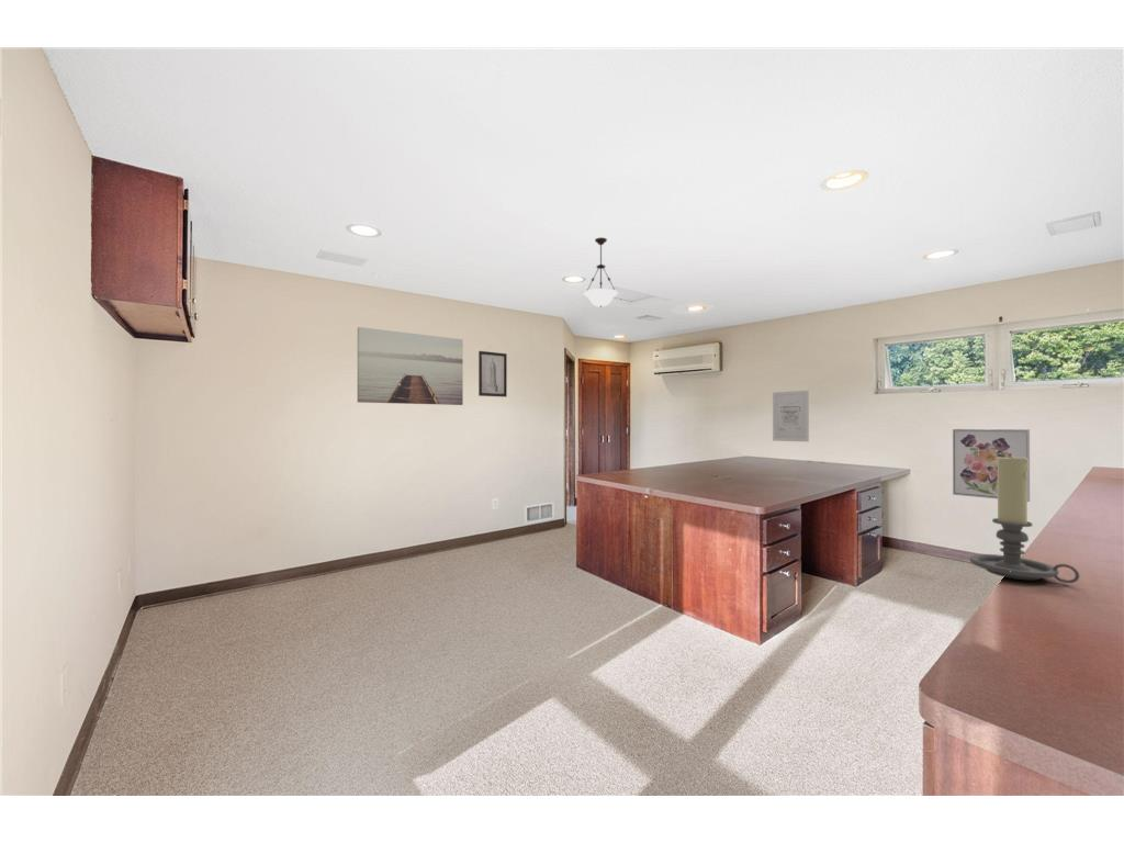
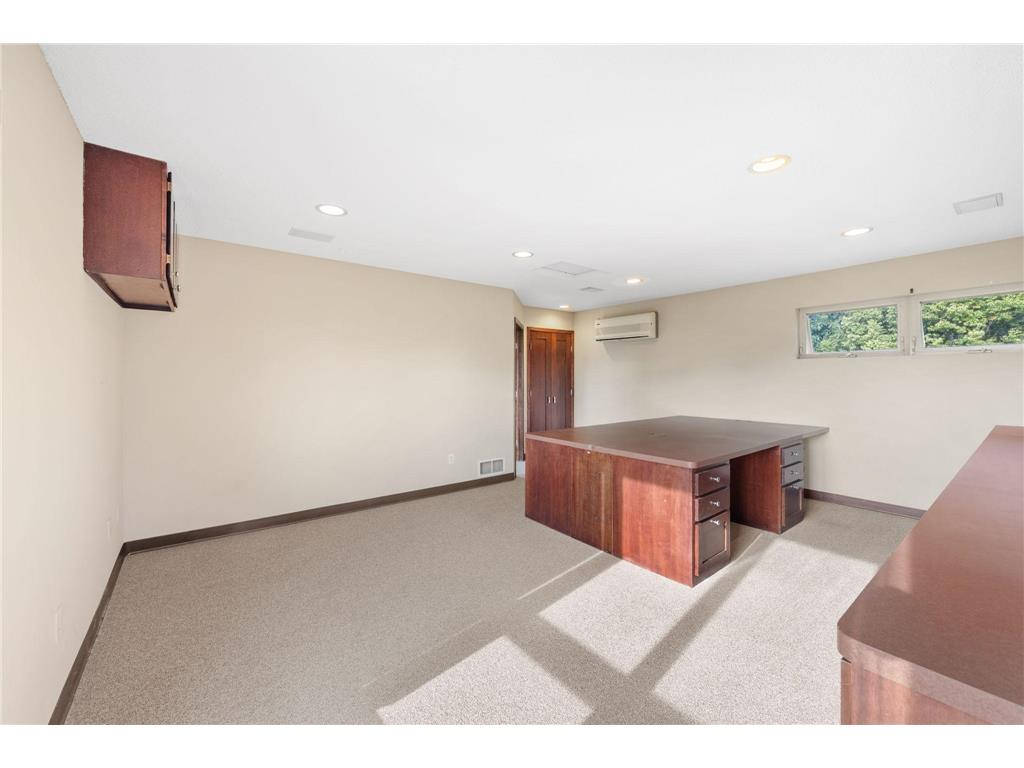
- wall art [477,350,508,398]
- wall art [952,428,1031,503]
- wall art [357,326,464,406]
- pendant light [583,236,619,308]
- wall art [772,390,810,442]
- candle holder [969,456,1080,584]
